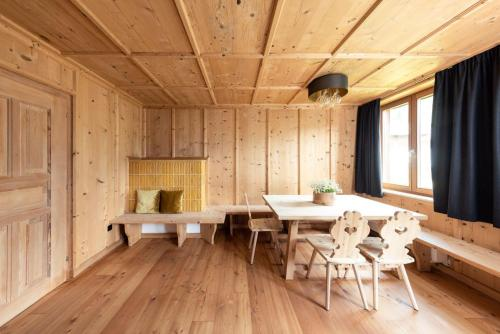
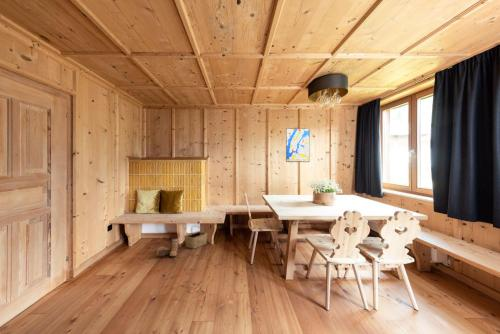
+ wall art [285,127,310,163]
+ boots [156,236,180,257]
+ basket [183,225,209,250]
